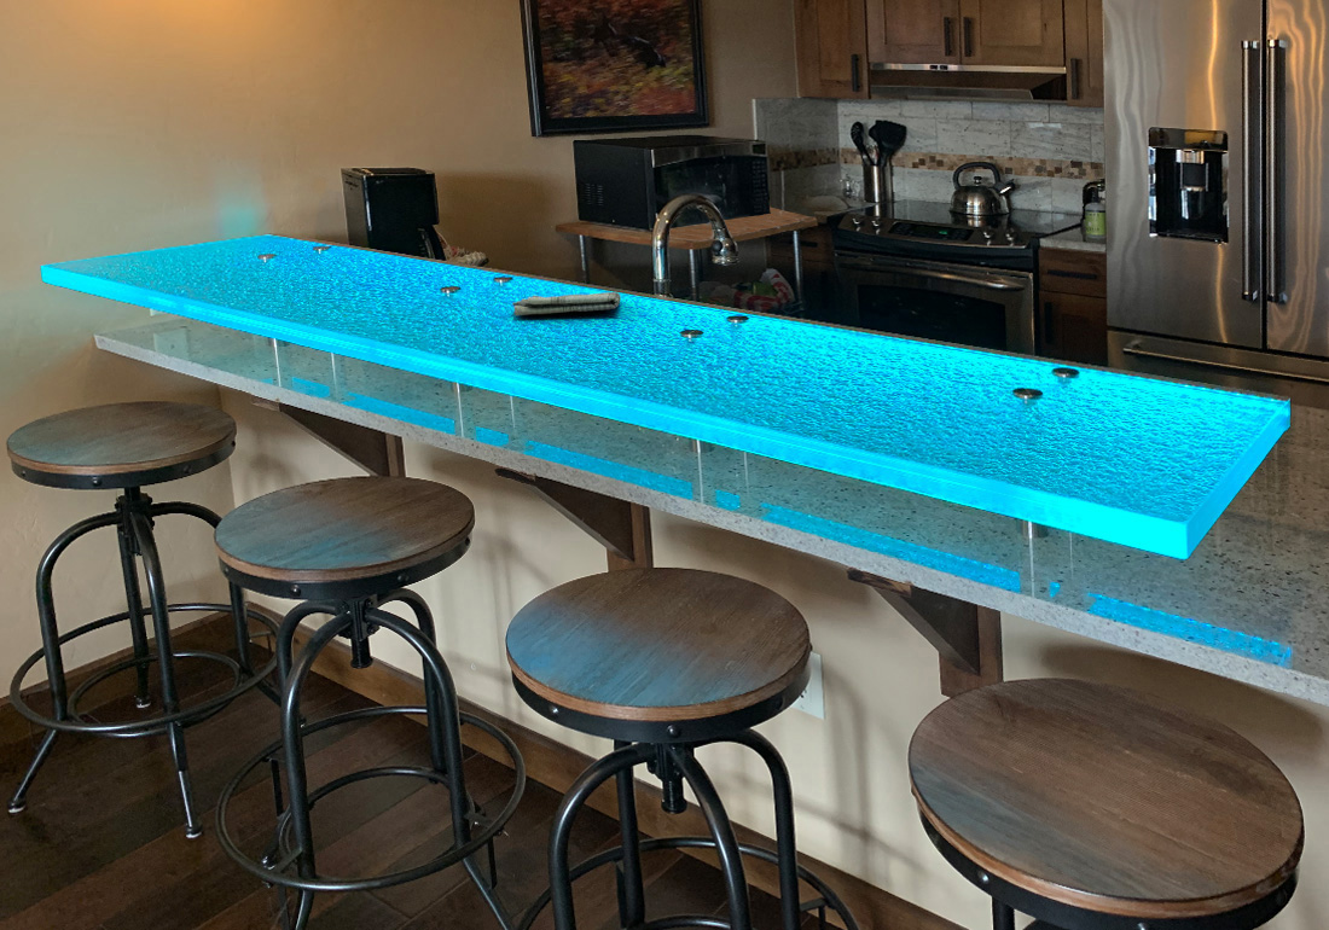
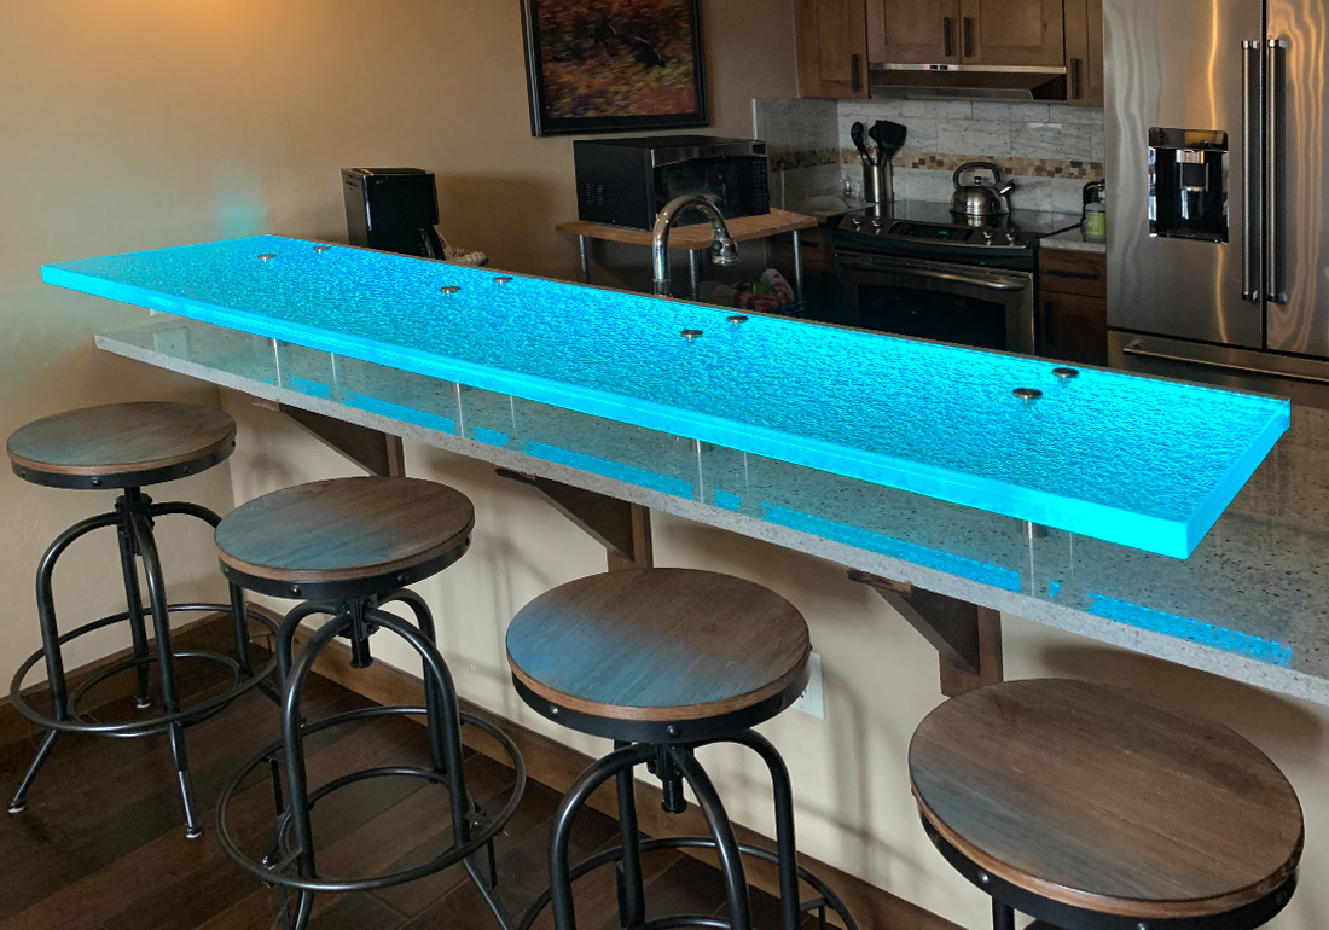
- dish towel [511,291,622,316]
